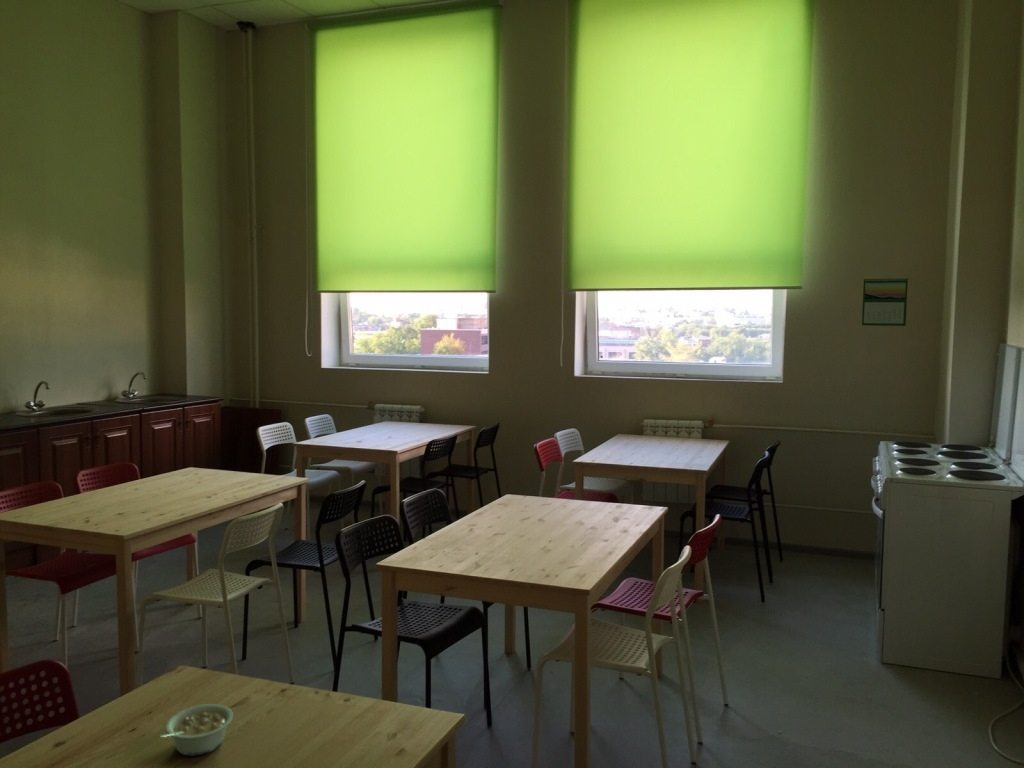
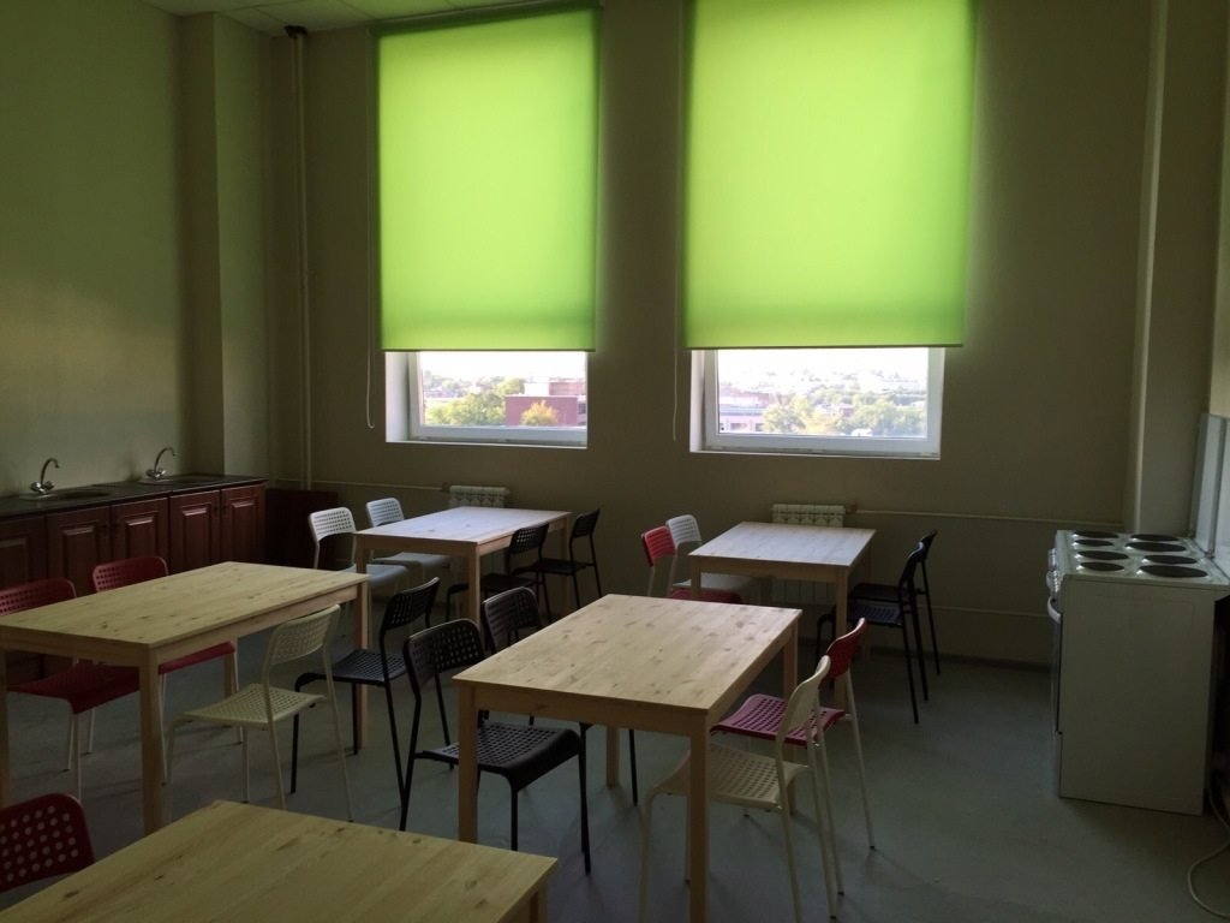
- calendar [861,275,909,327]
- legume [157,703,234,757]
